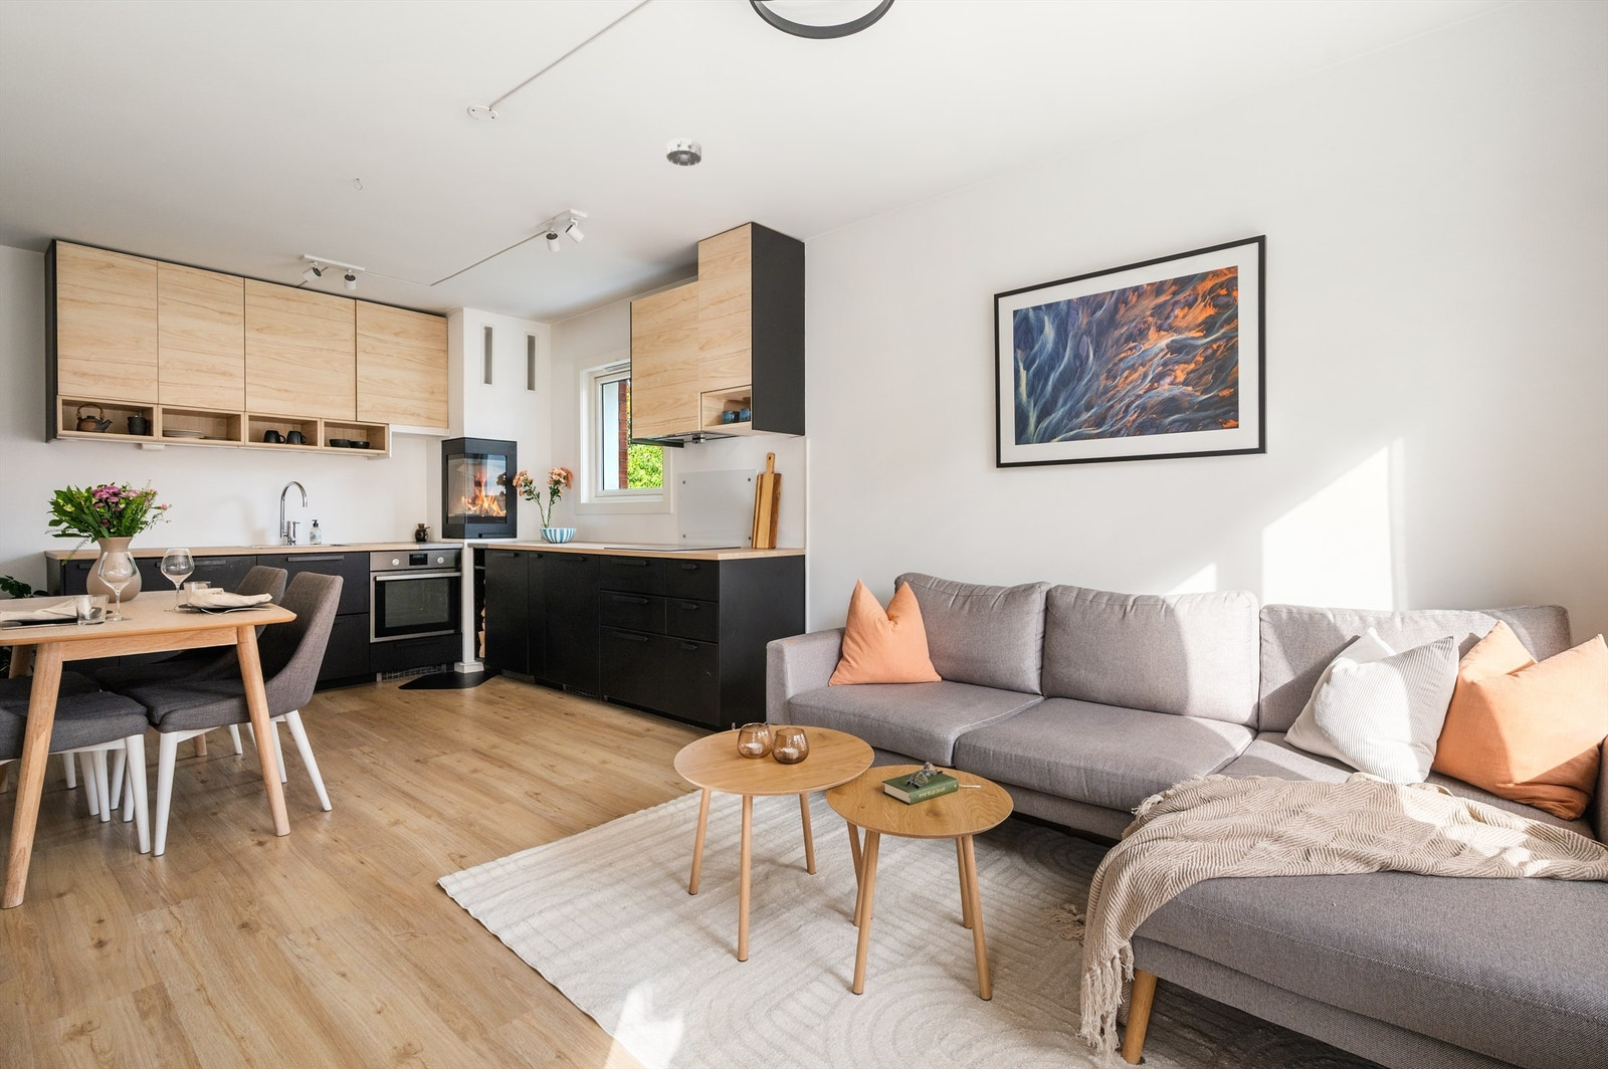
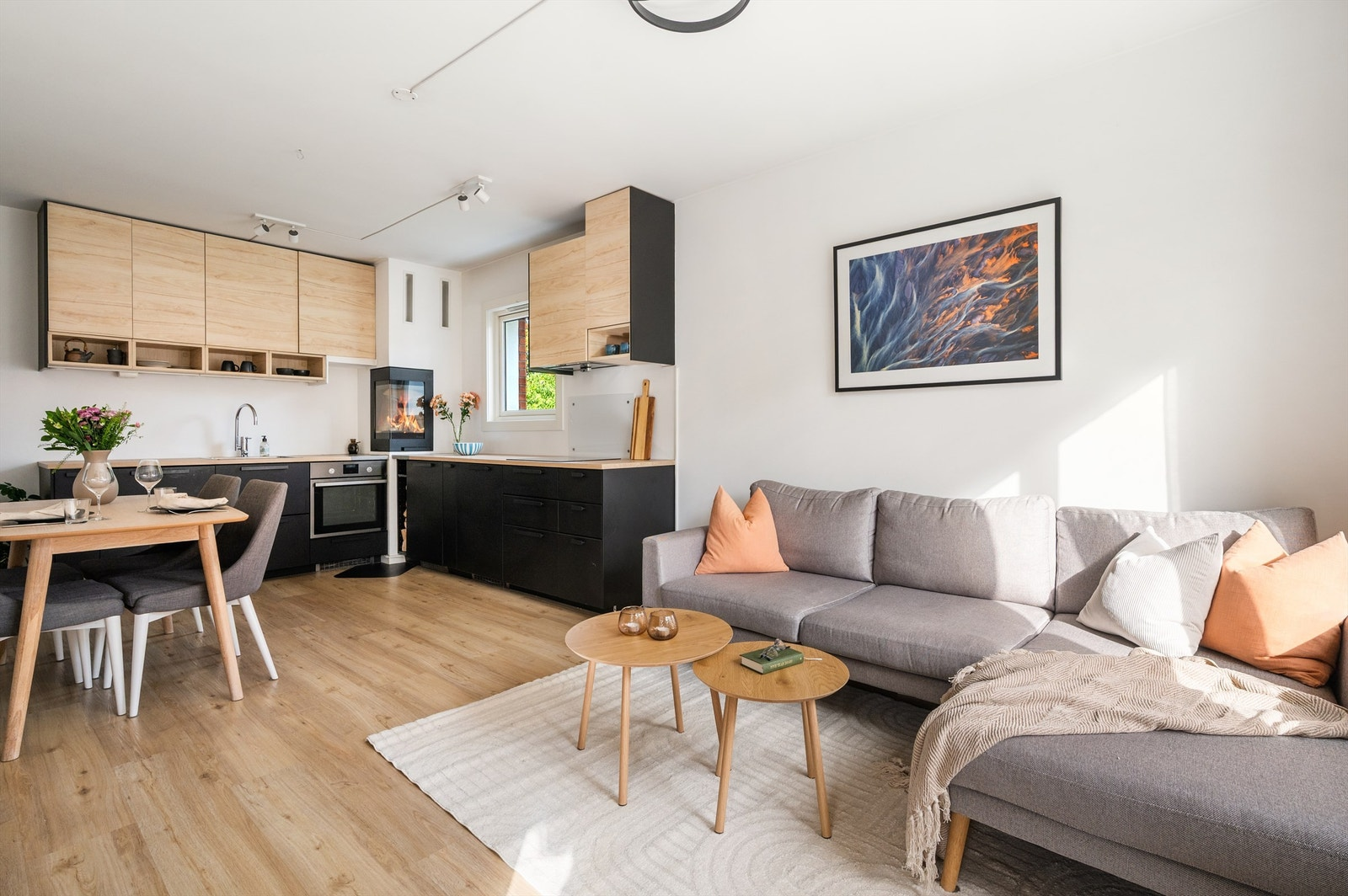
- smoke detector [666,137,703,167]
